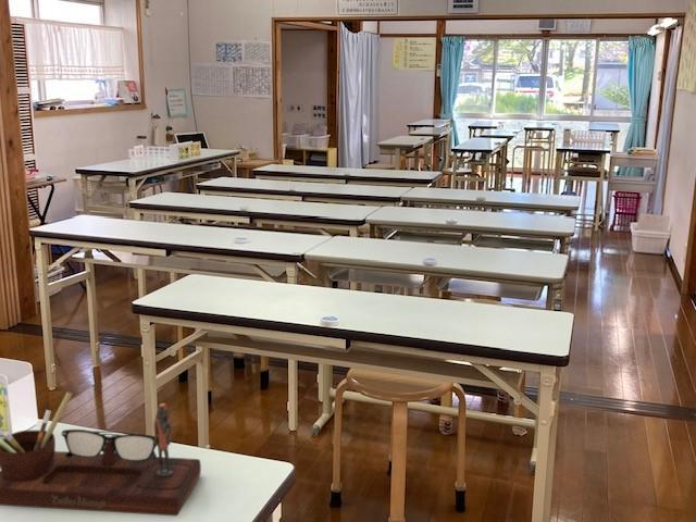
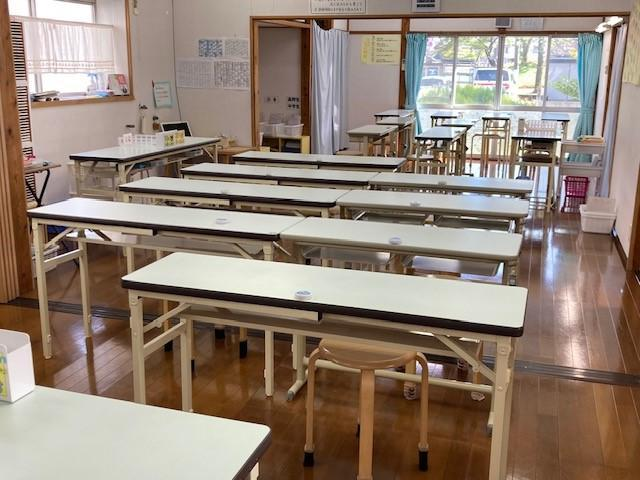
- desk organizer [0,390,202,517]
